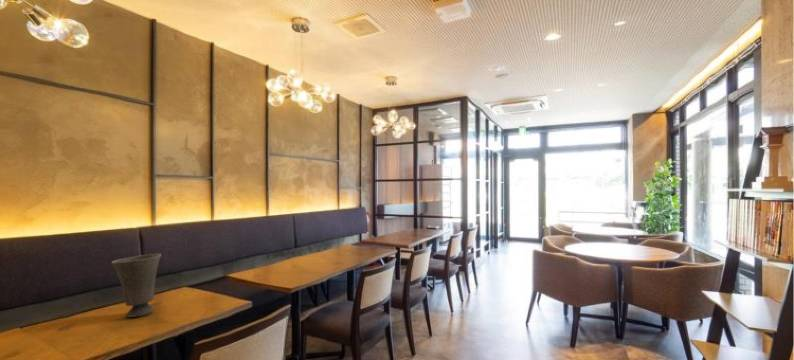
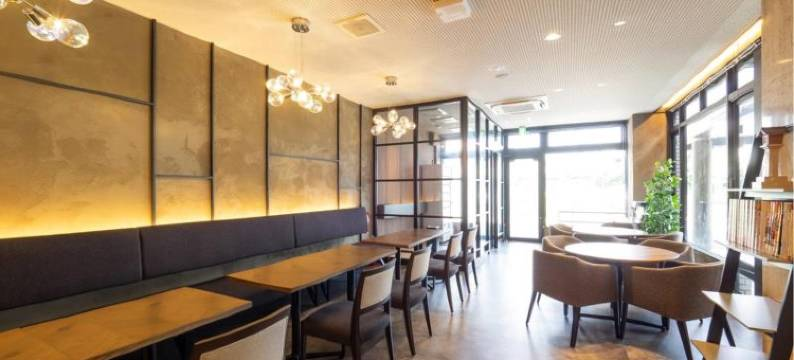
- vase [110,253,162,318]
